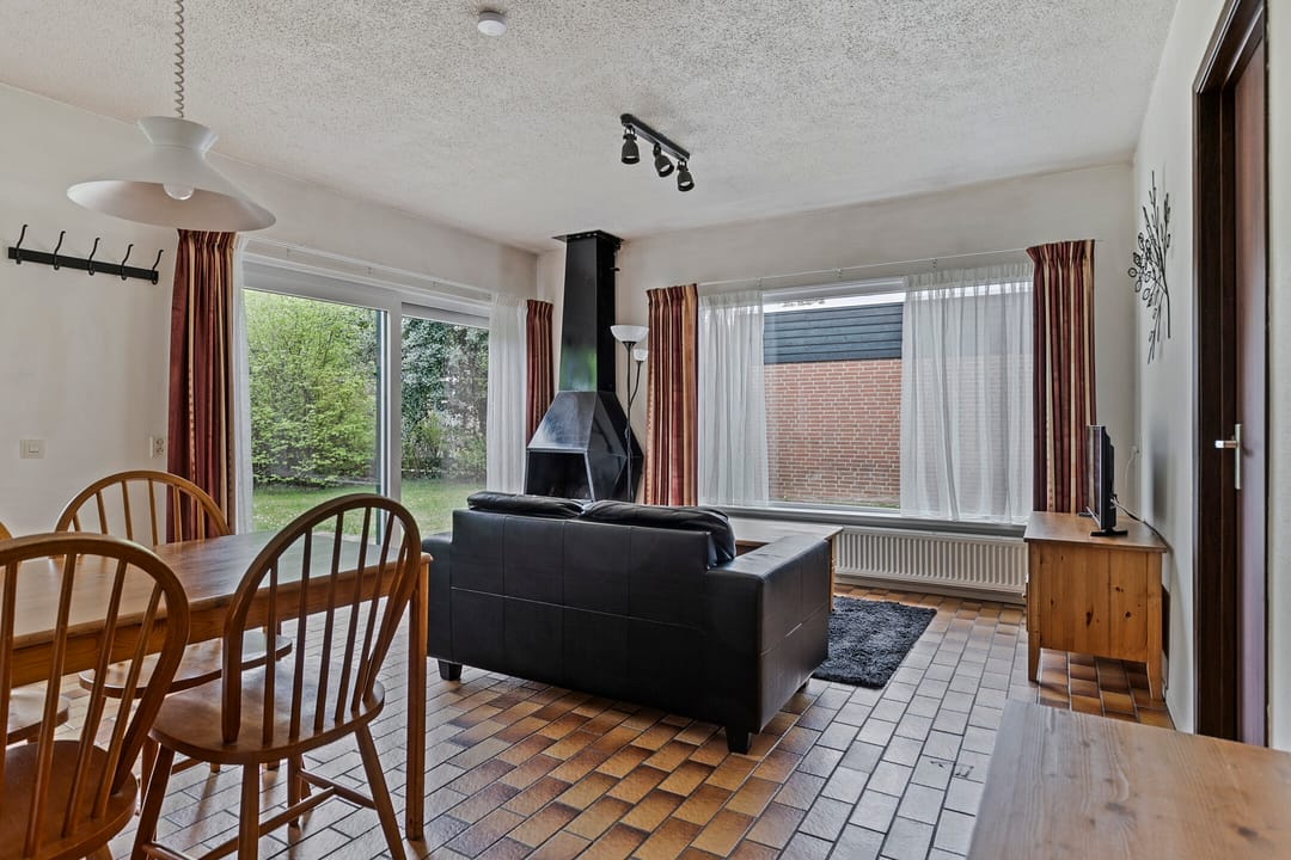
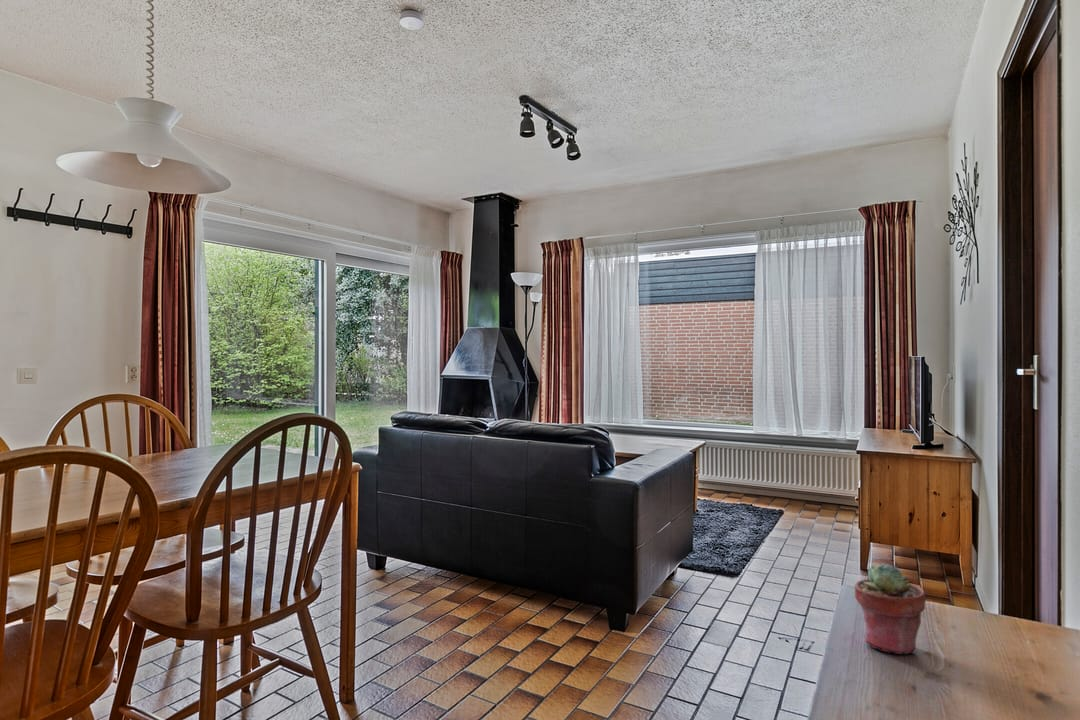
+ potted succulent [853,562,927,655]
